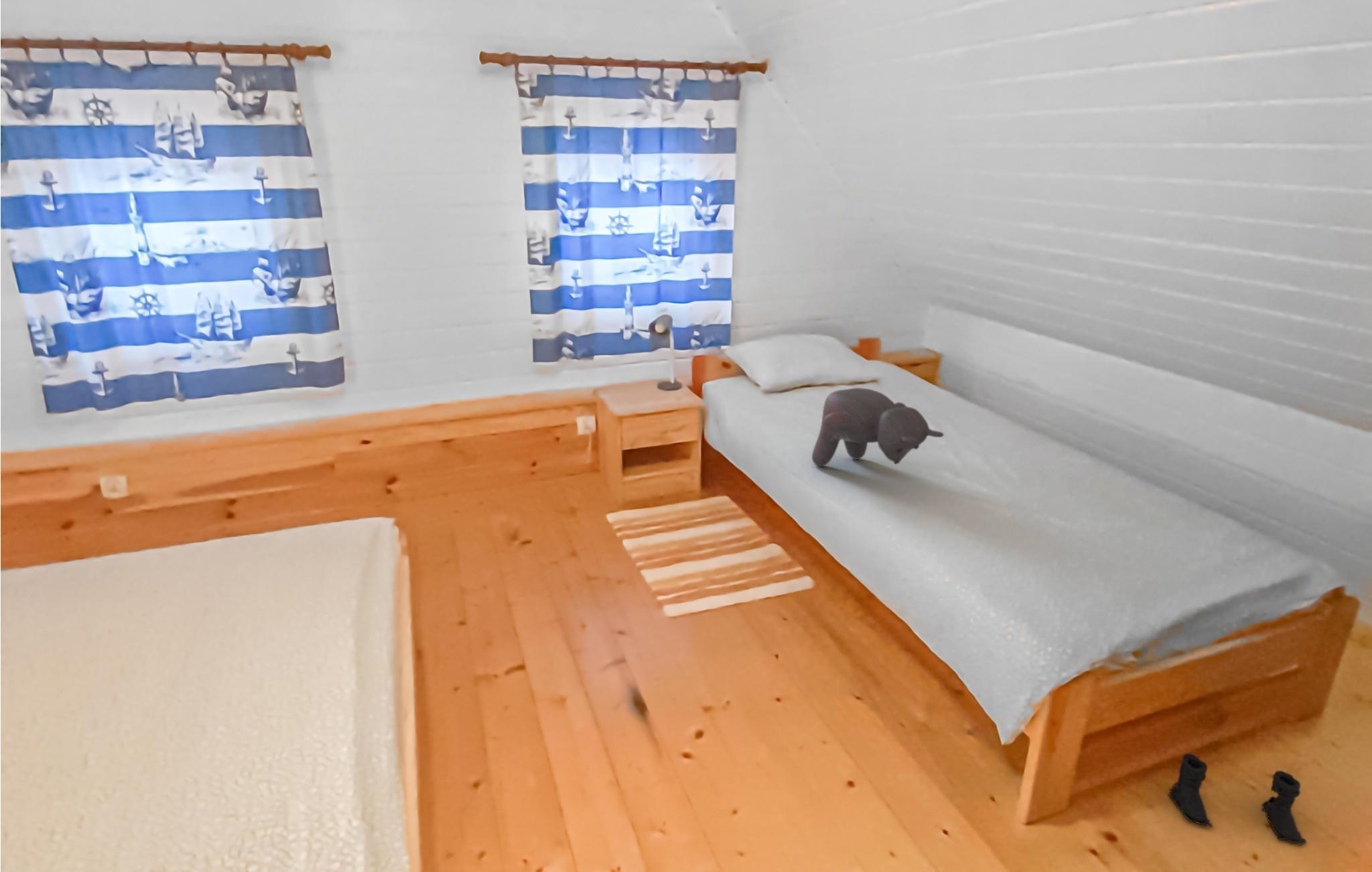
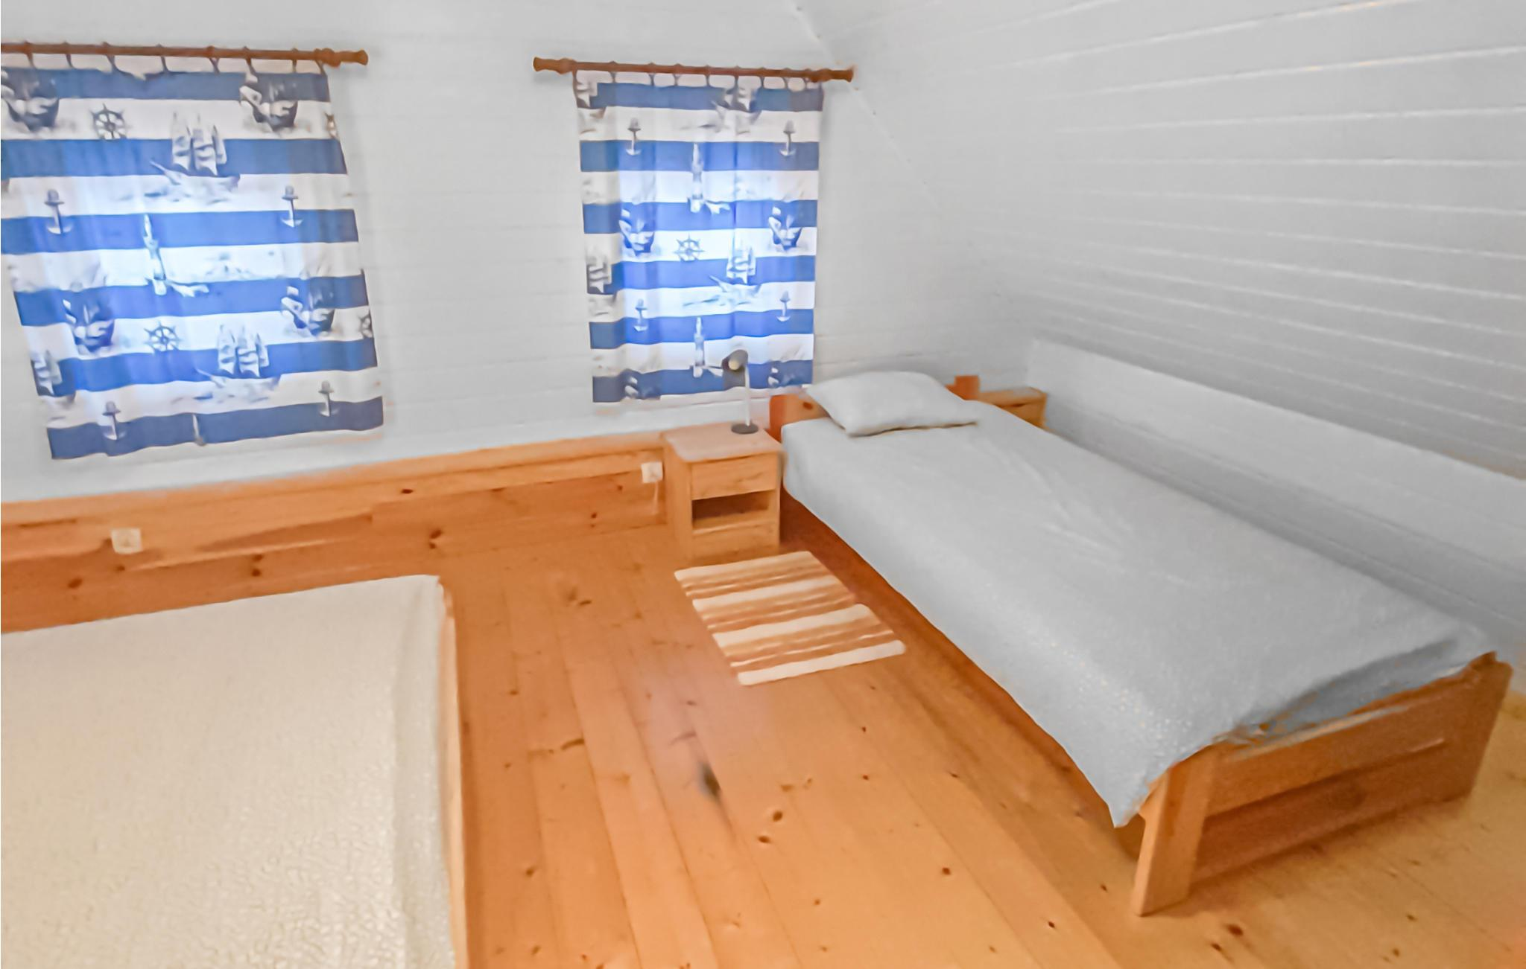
- teddy bear [811,387,945,467]
- boots [1167,753,1308,846]
